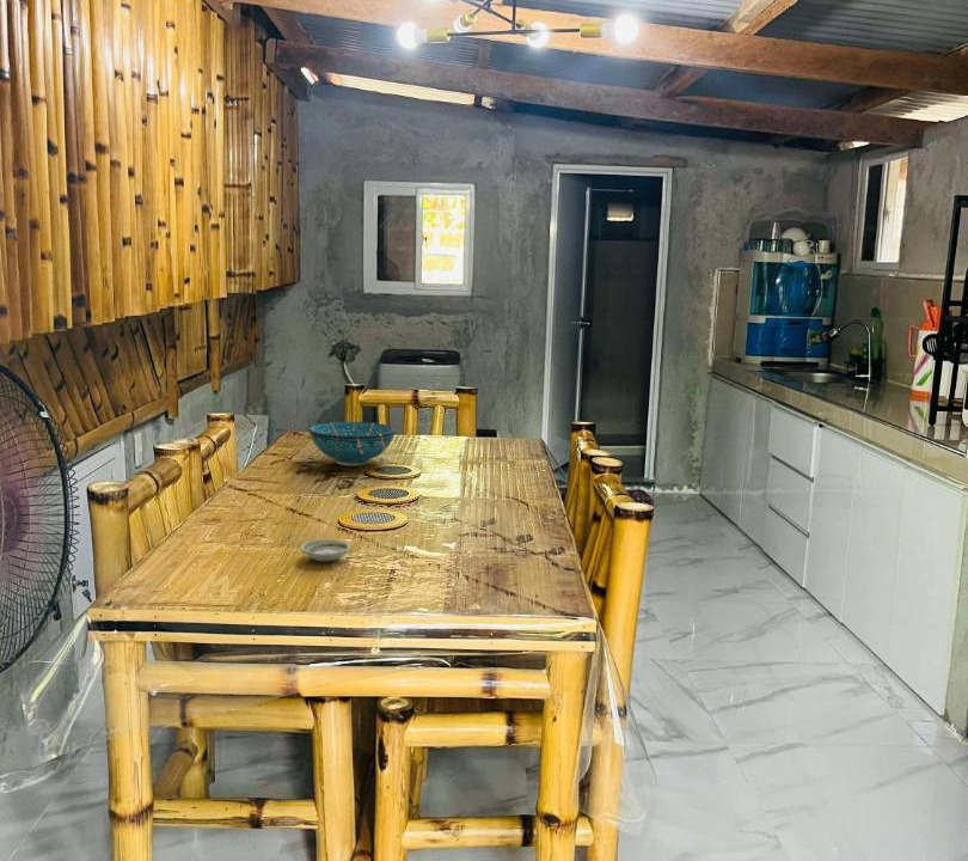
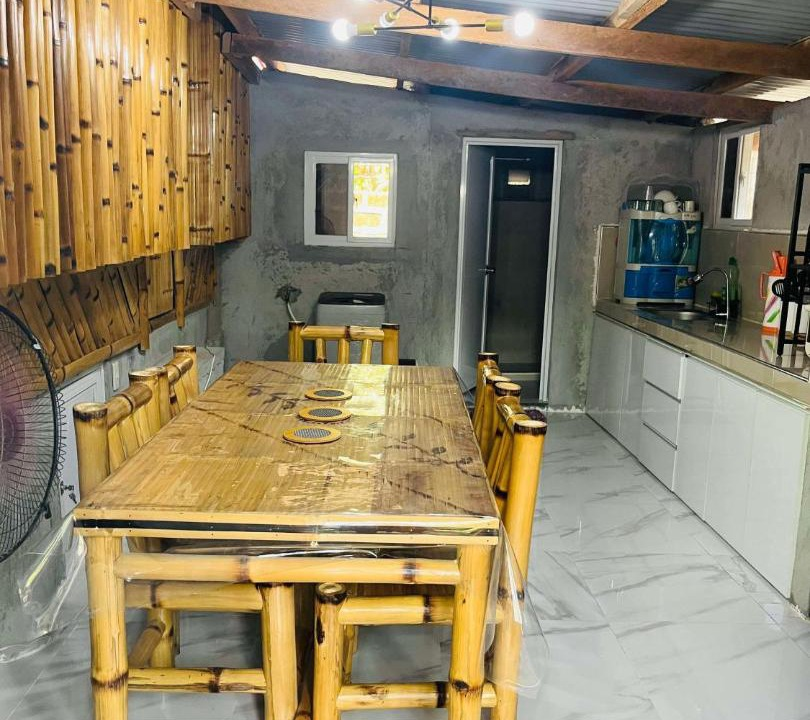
- decorative bowl [307,421,397,466]
- saucer [300,538,351,562]
